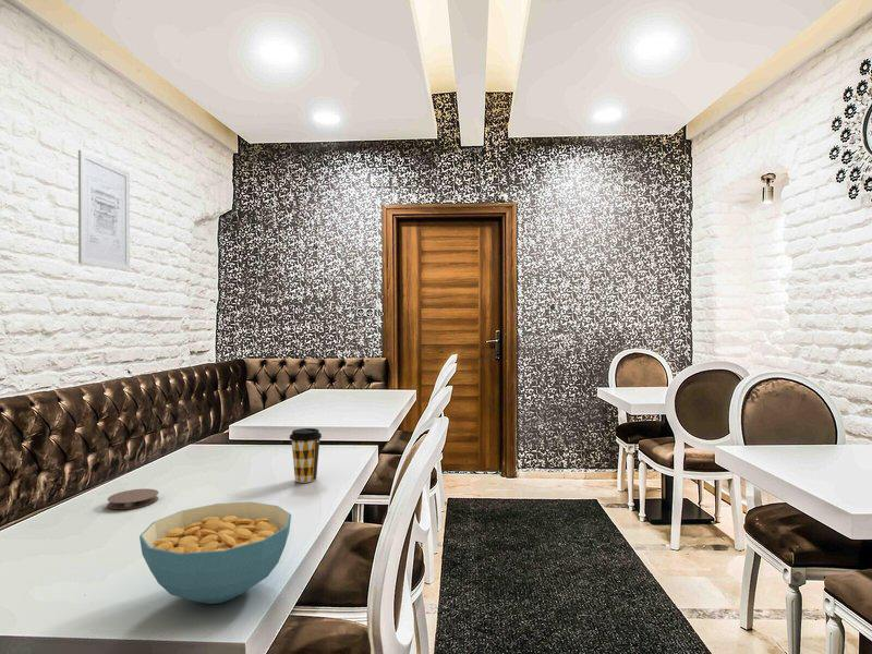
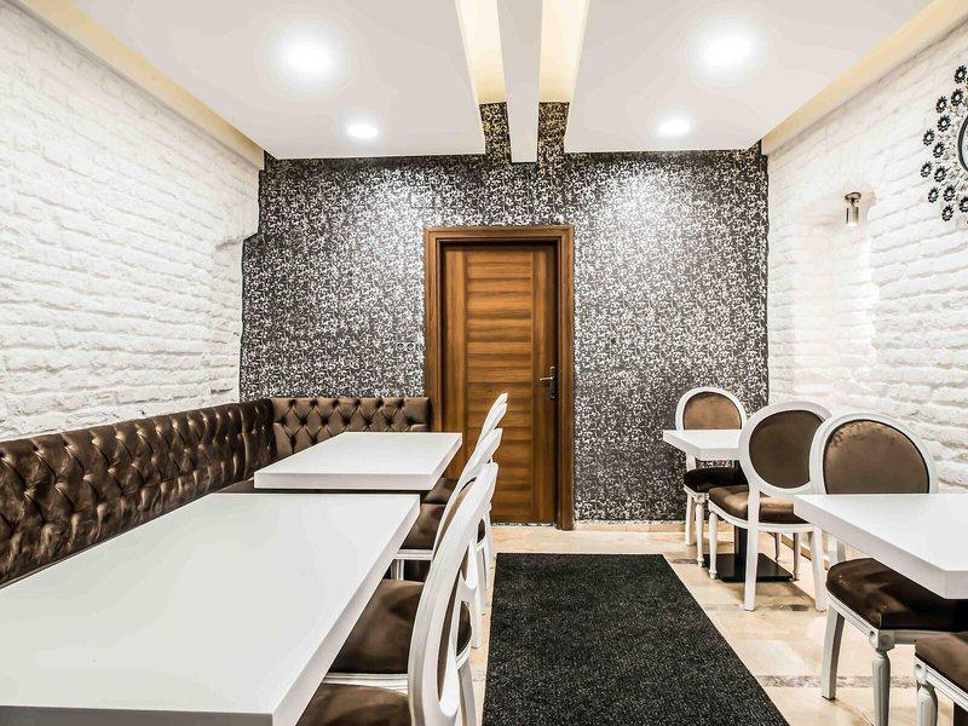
- coffee cup [289,427,323,484]
- cereal bowl [138,501,292,605]
- coaster [107,487,159,510]
- wall art [77,149,131,272]
